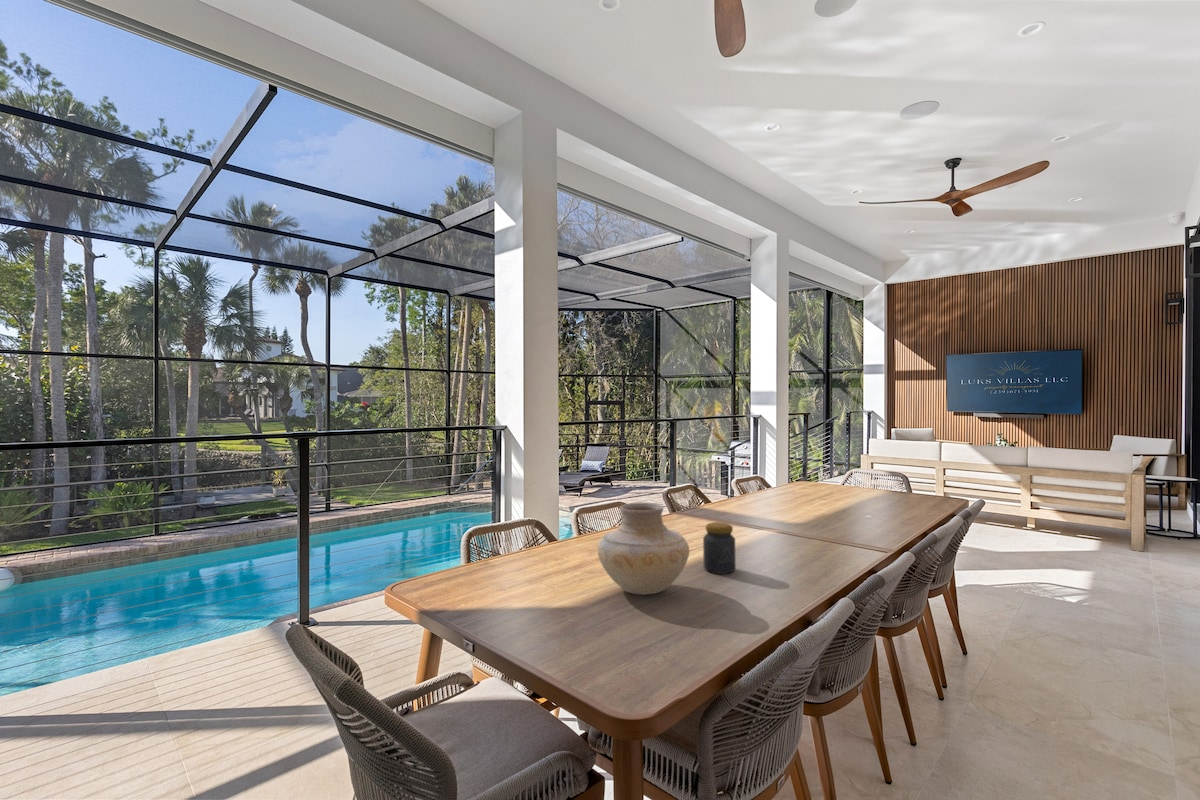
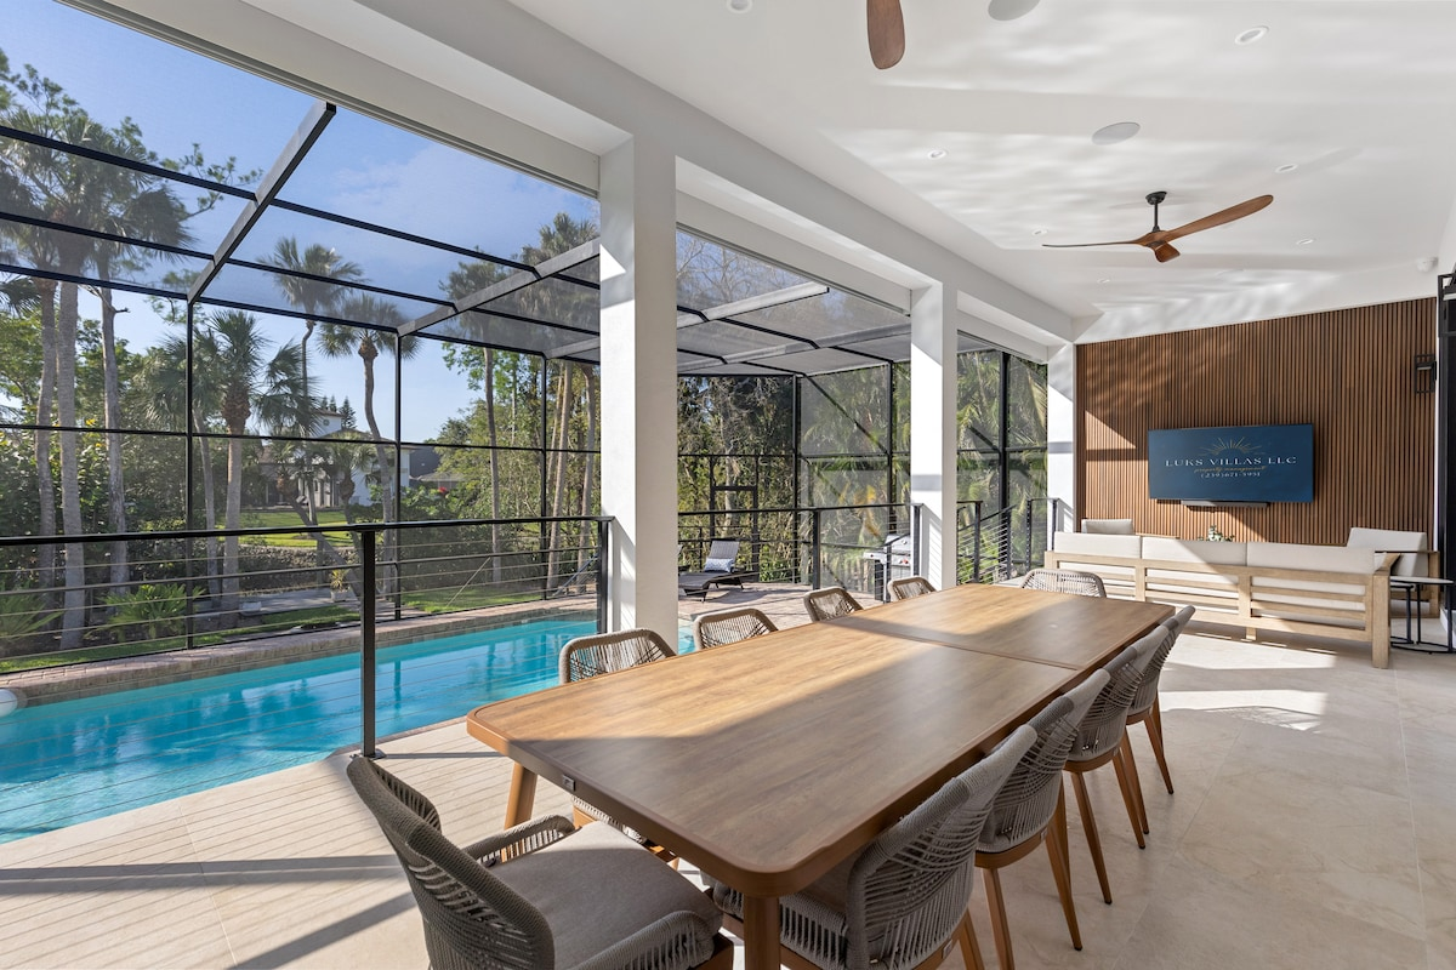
- jar [702,521,737,575]
- vase [597,502,690,595]
